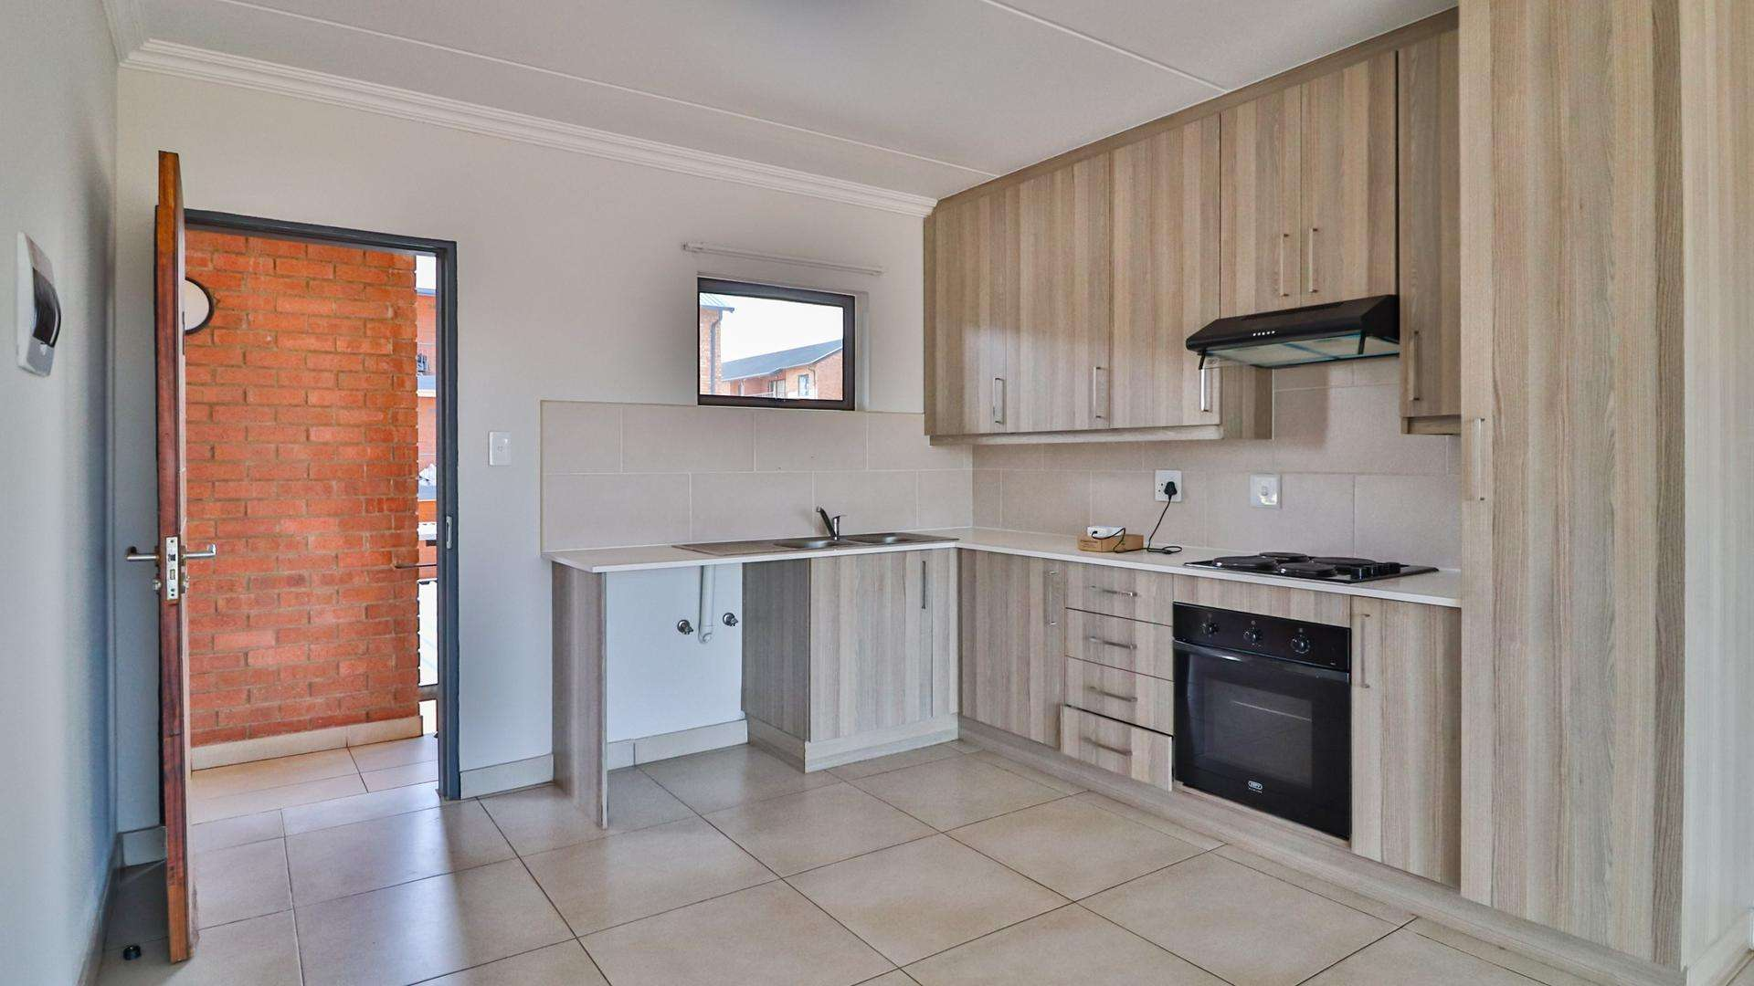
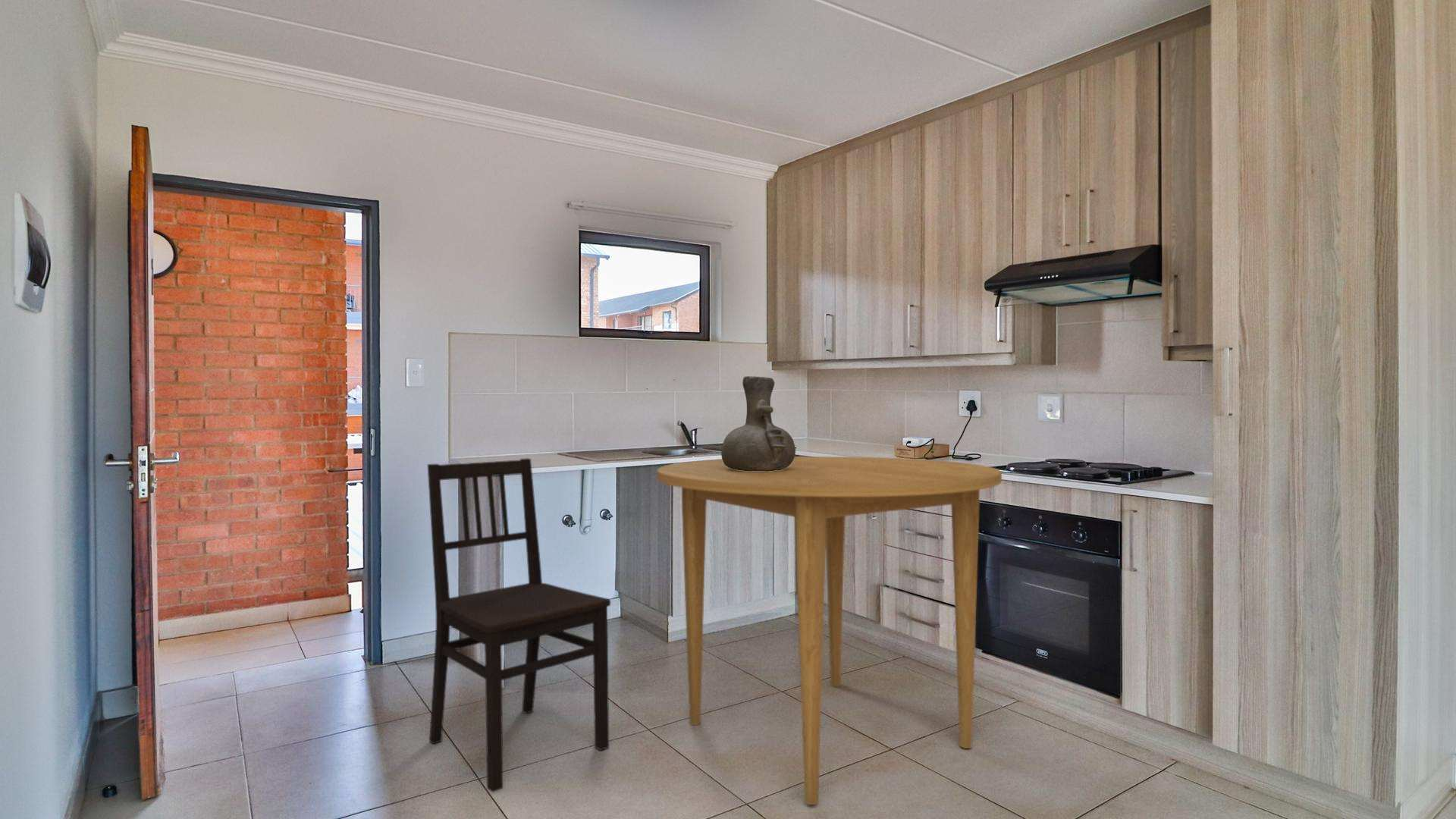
+ vase [720,375,796,471]
+ dining table [656,456,1003,805]
+ dining chair [427,457,611,793]
